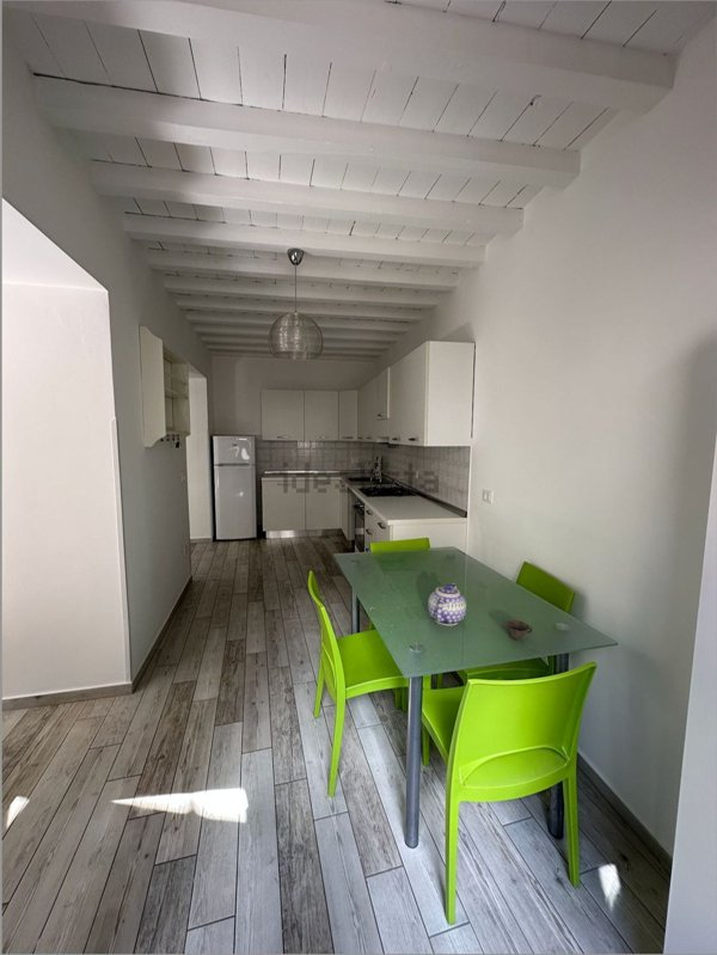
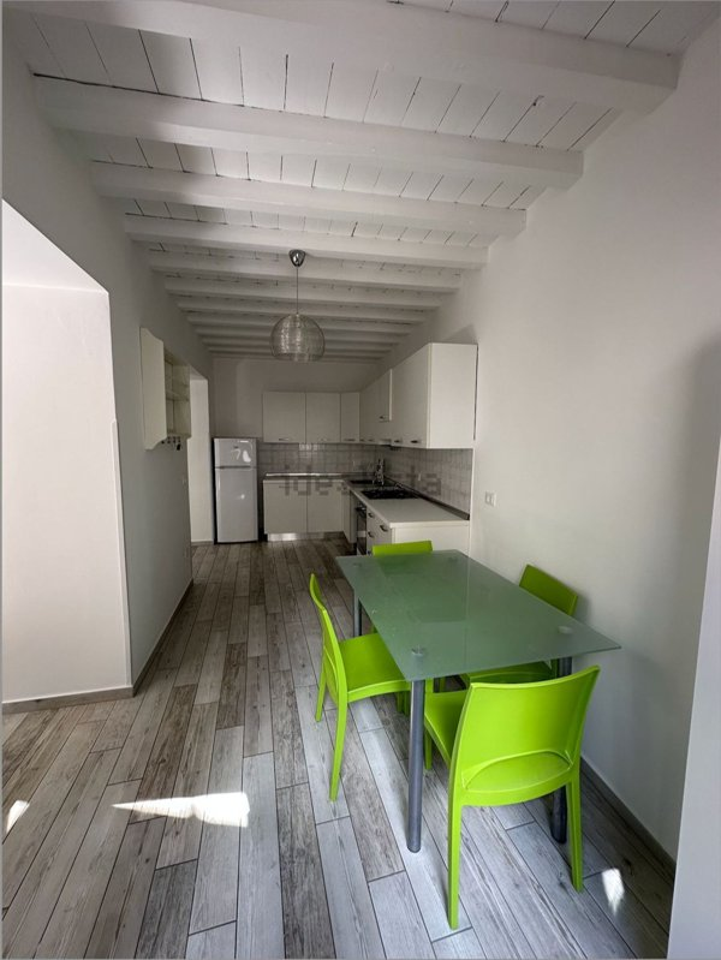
- cup [503,619,534,642]
- teapot [427,582,467,626]
